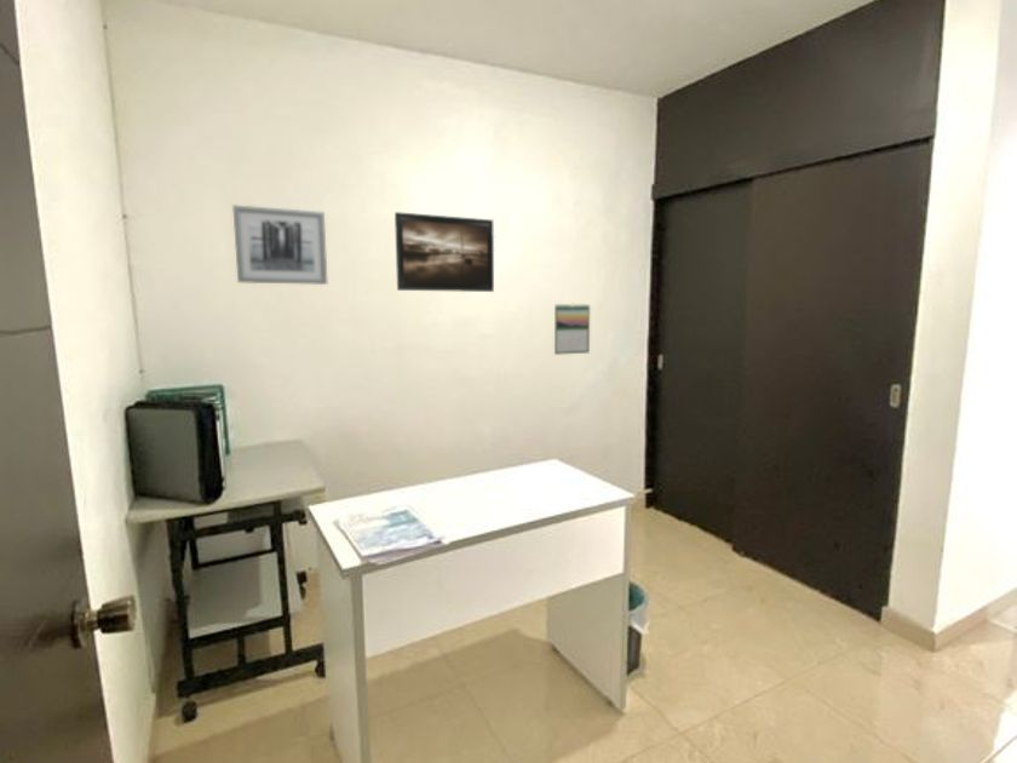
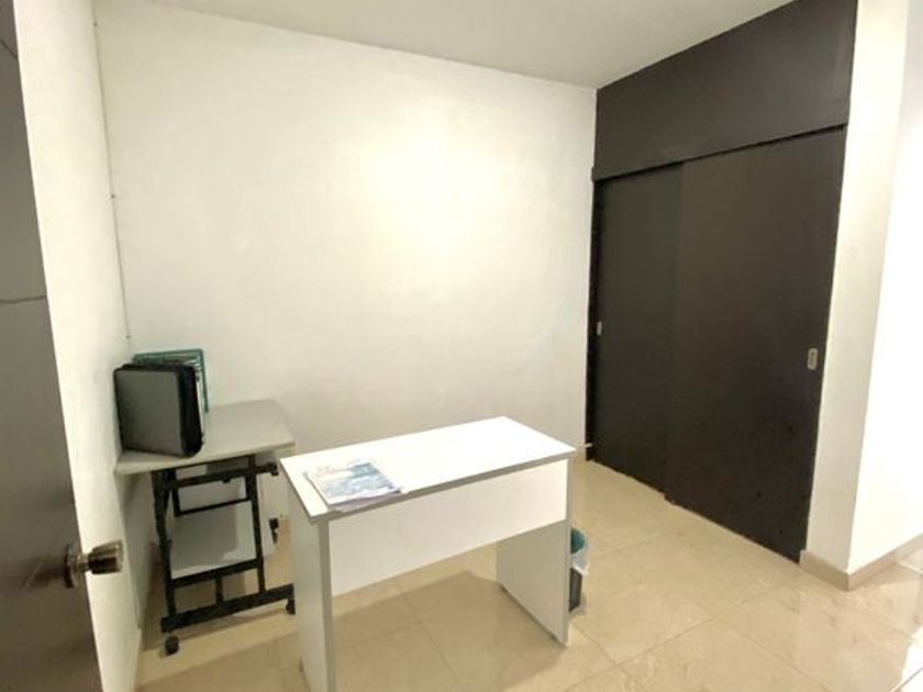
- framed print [393,211,495,293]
- calendar [553,303,591,356]
- wall art [231,203,328,286]
